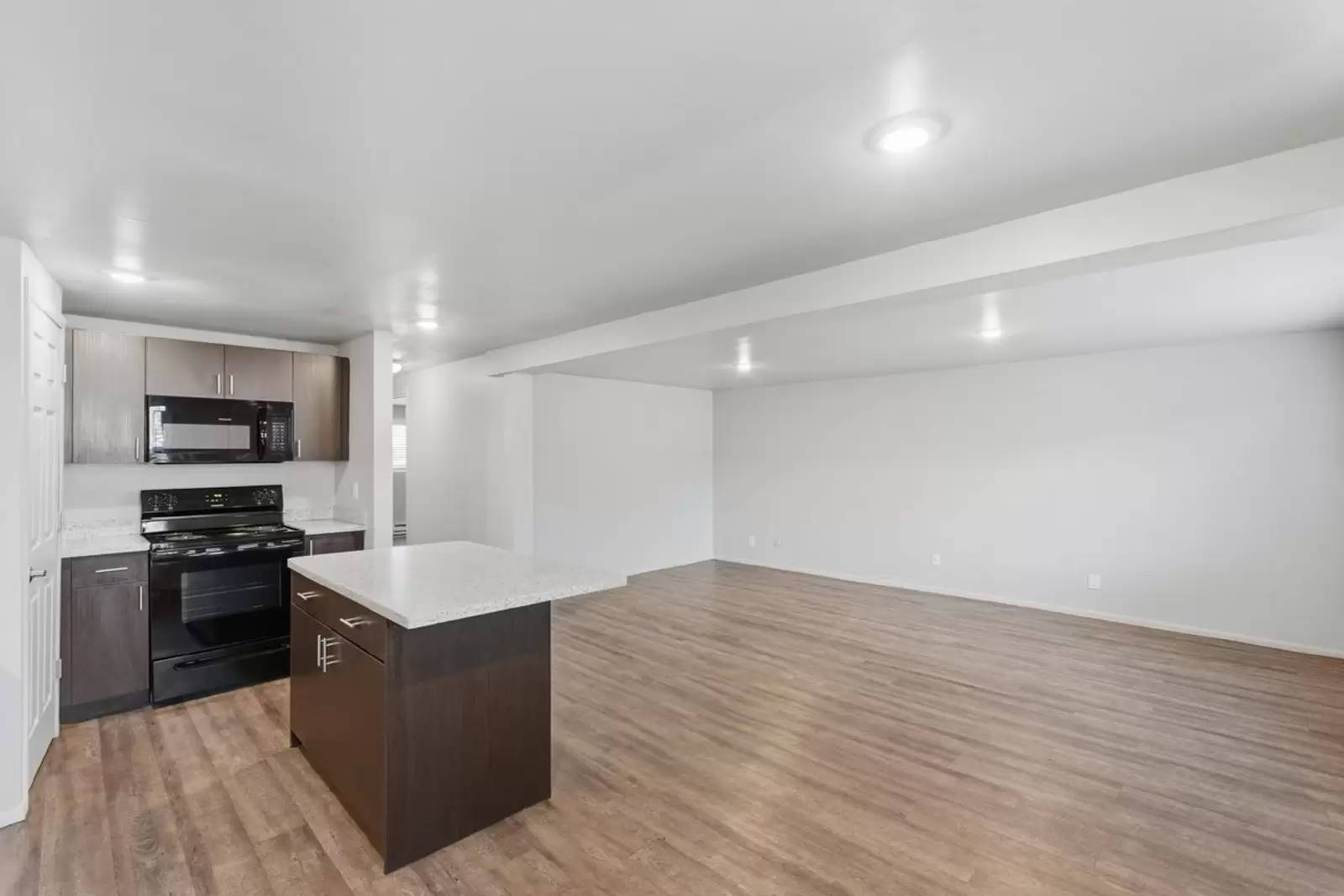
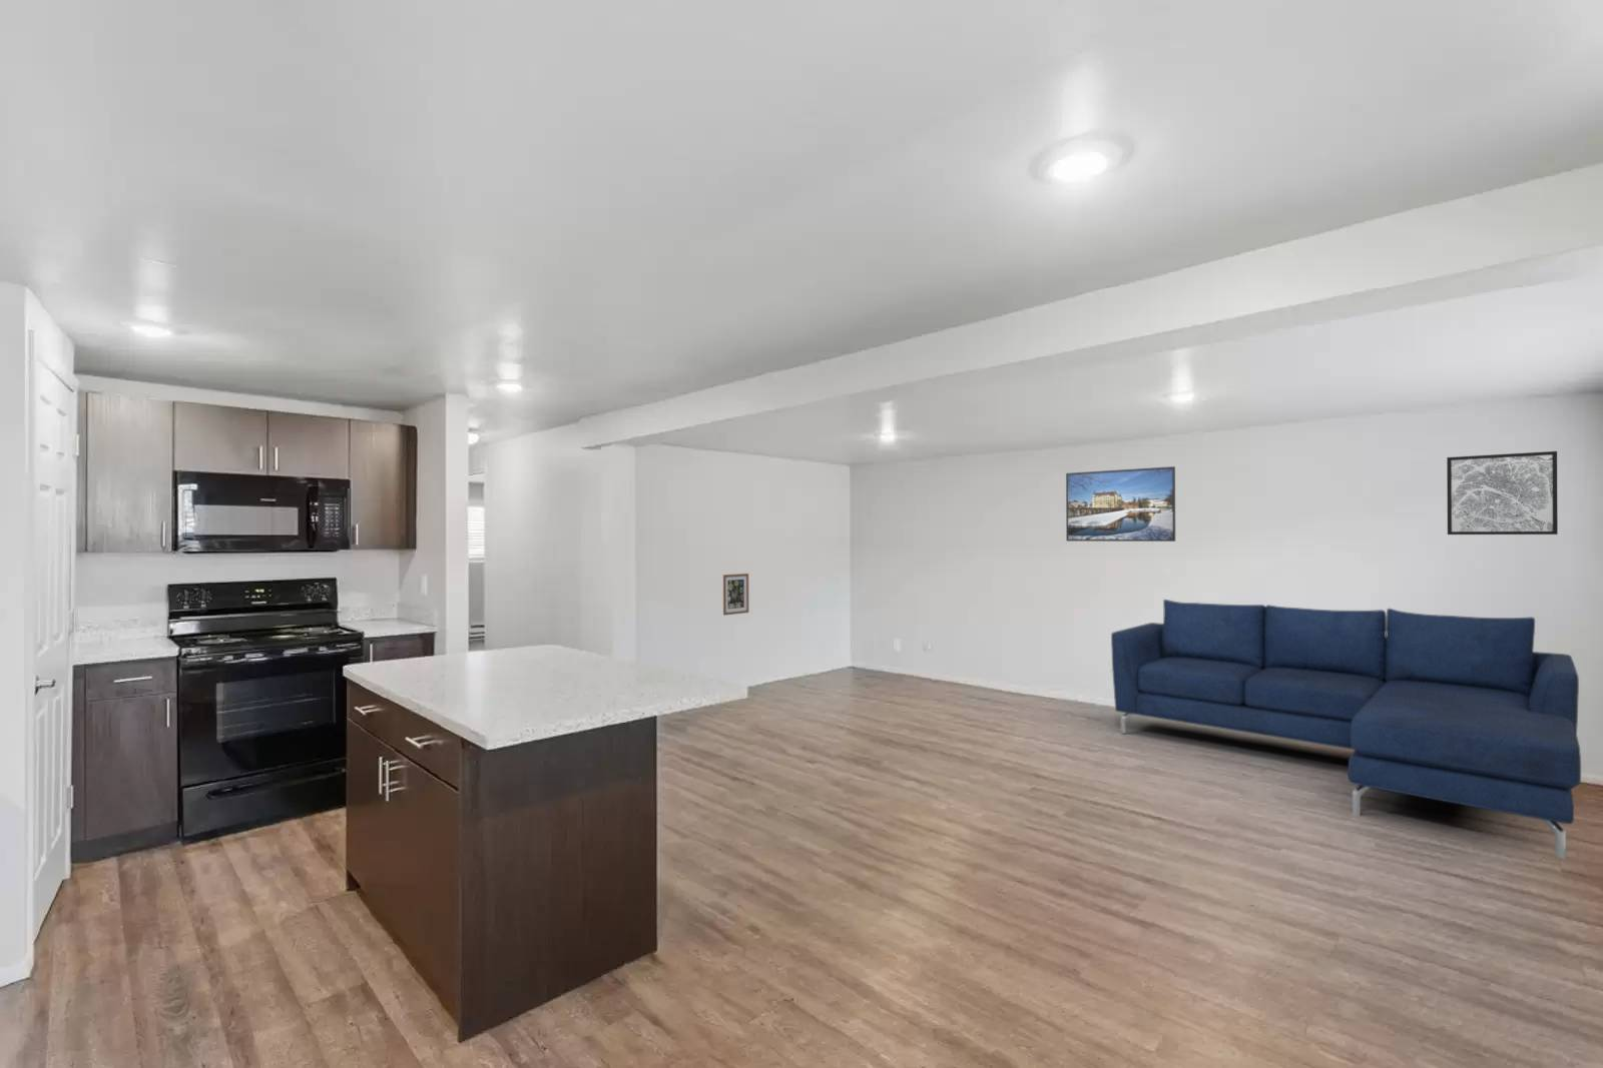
+ sofa [1110,598,1582,859]
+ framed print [1065,465,1176,542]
+ wall art [723,572,749,616]
+ wall art [1446,451,1559,535]
